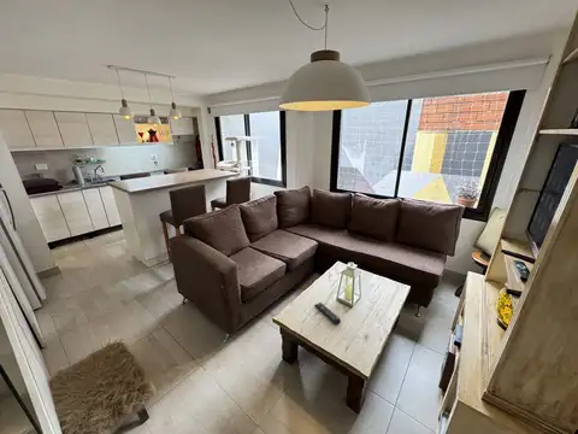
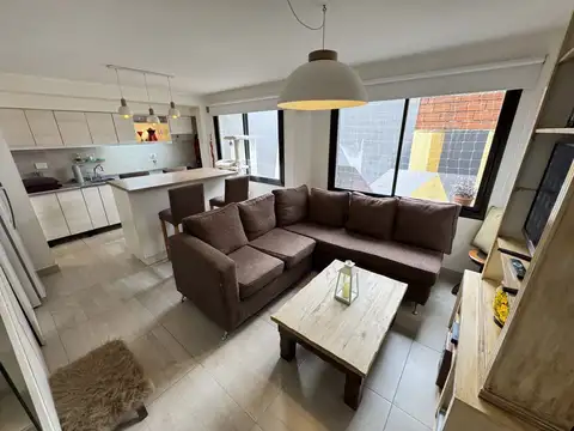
- remote control [313,301,342,326]
